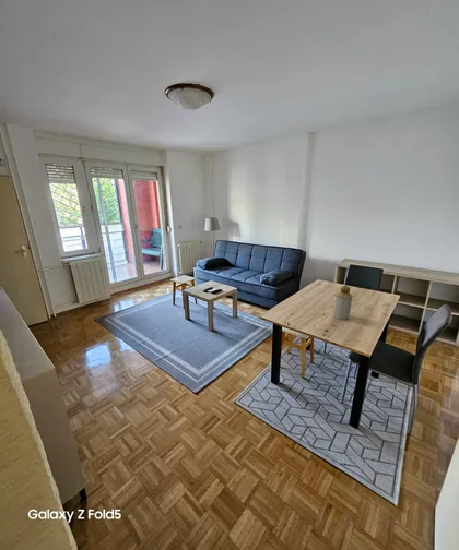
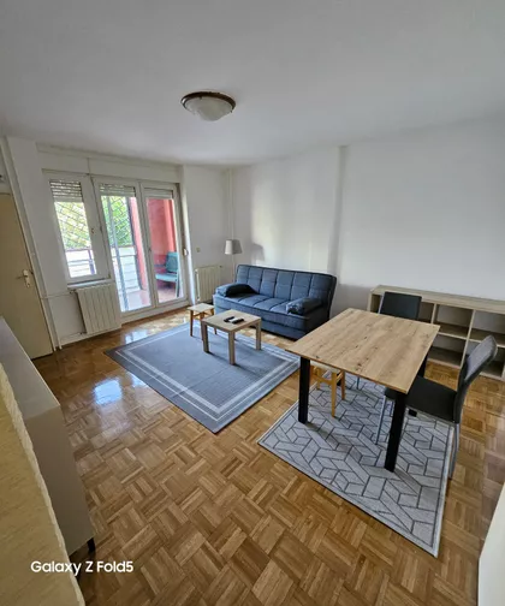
- bottle [333,285,354,321]
